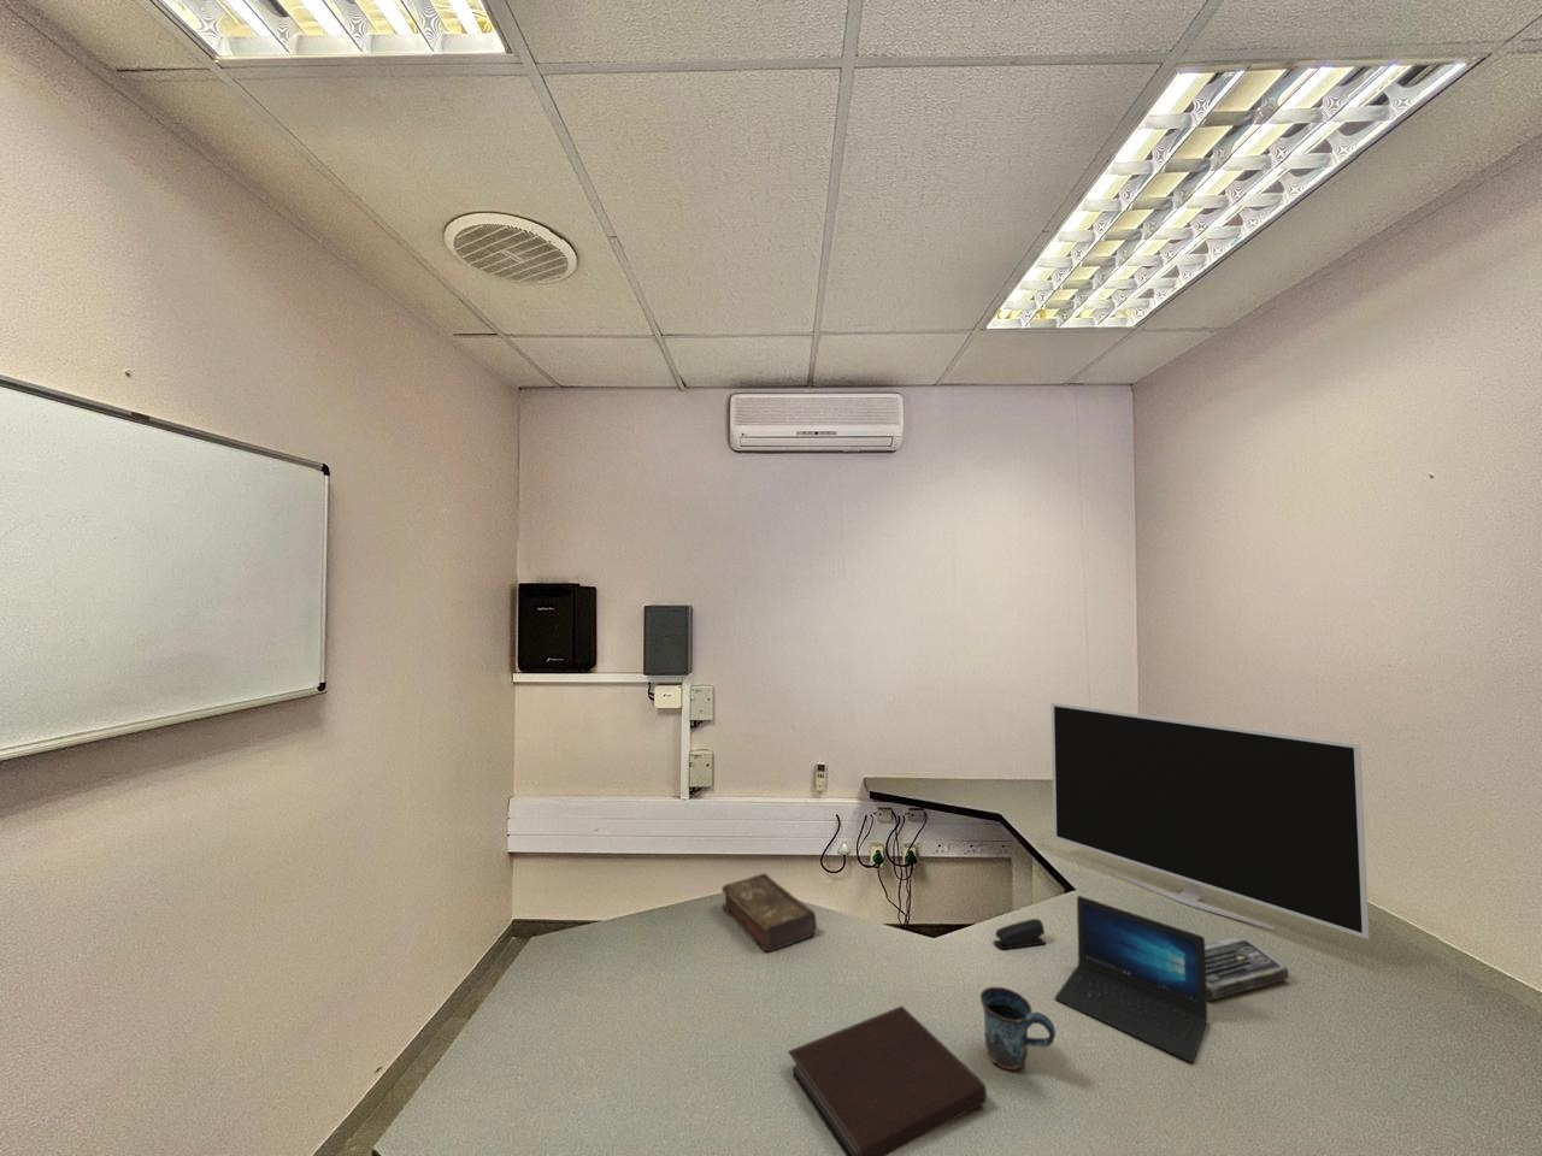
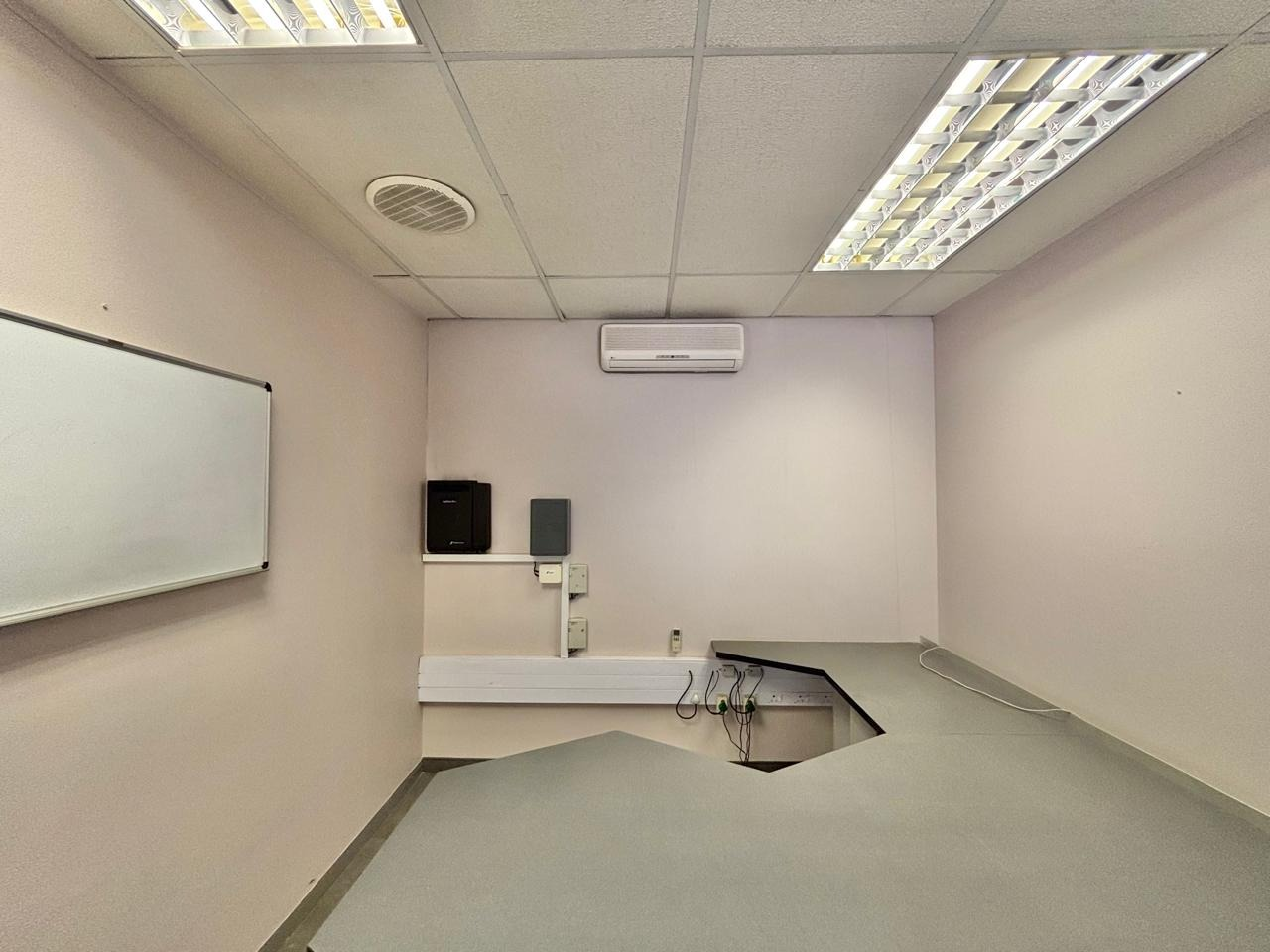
- book [720,872,818,952]
- stapler [993,918,1047,950]
- laptop [1054,895,1208,1064]
- mug [980,986,1056,1071]
- monitor [1049,702,1370,940]
- keyboard [1204,937,1291,1002]
- notebook [787,1004,988,1156]
